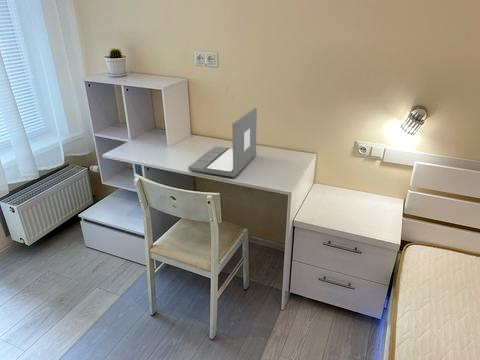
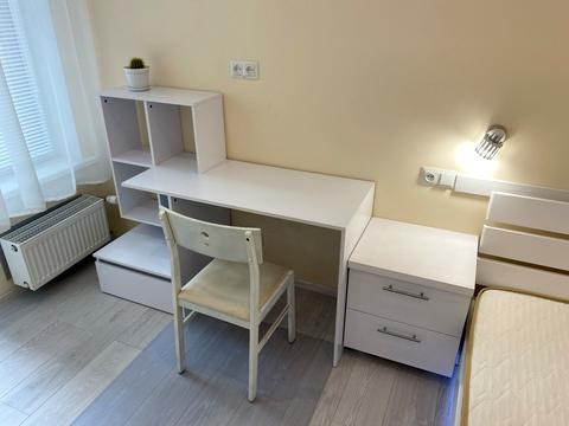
- laptop [187,107,258,178]
